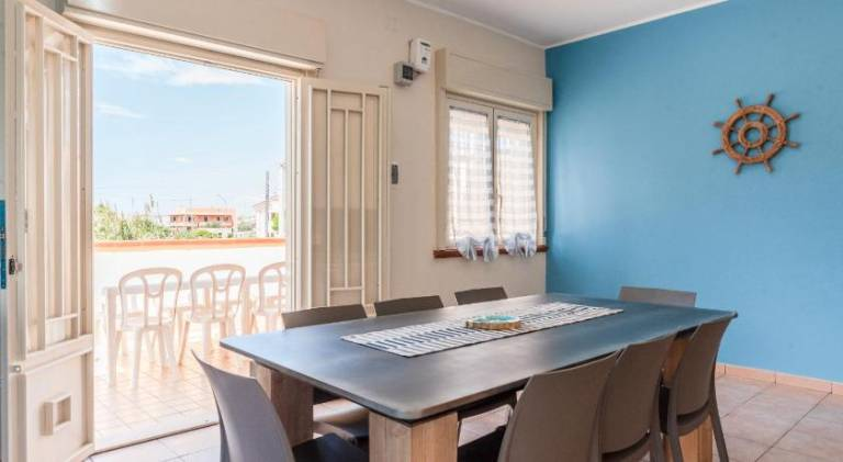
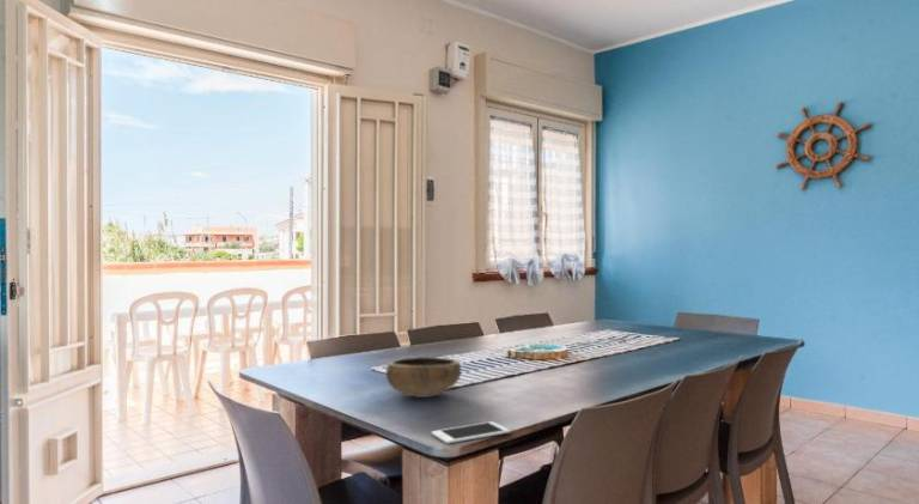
+ cell phone [431,420,511,445]
+ bowl [384,356,462,399]
